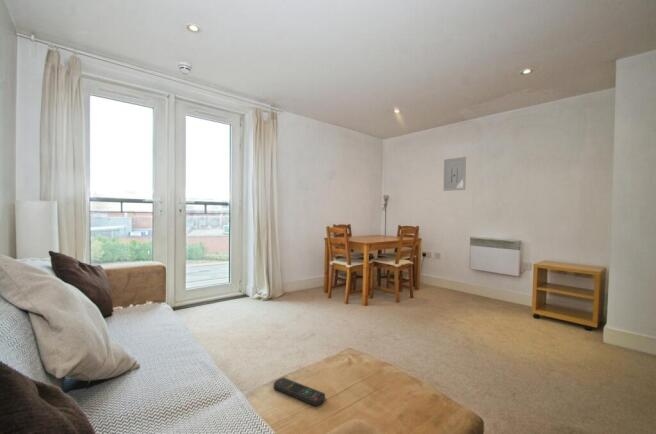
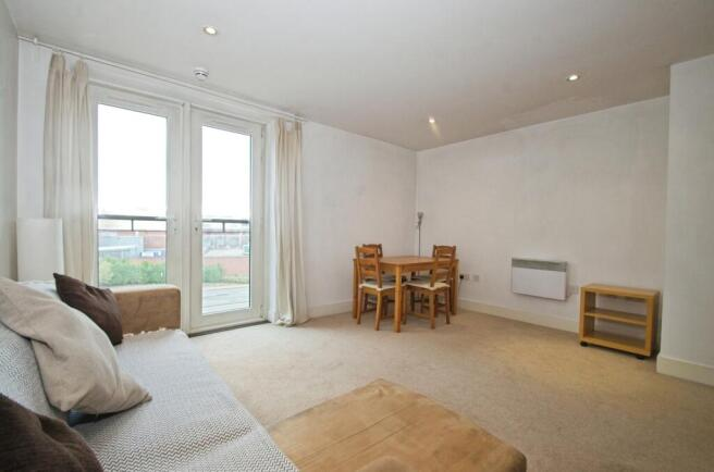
- wall art [442,156,467,192]
- remote control [273,377,326,407]
